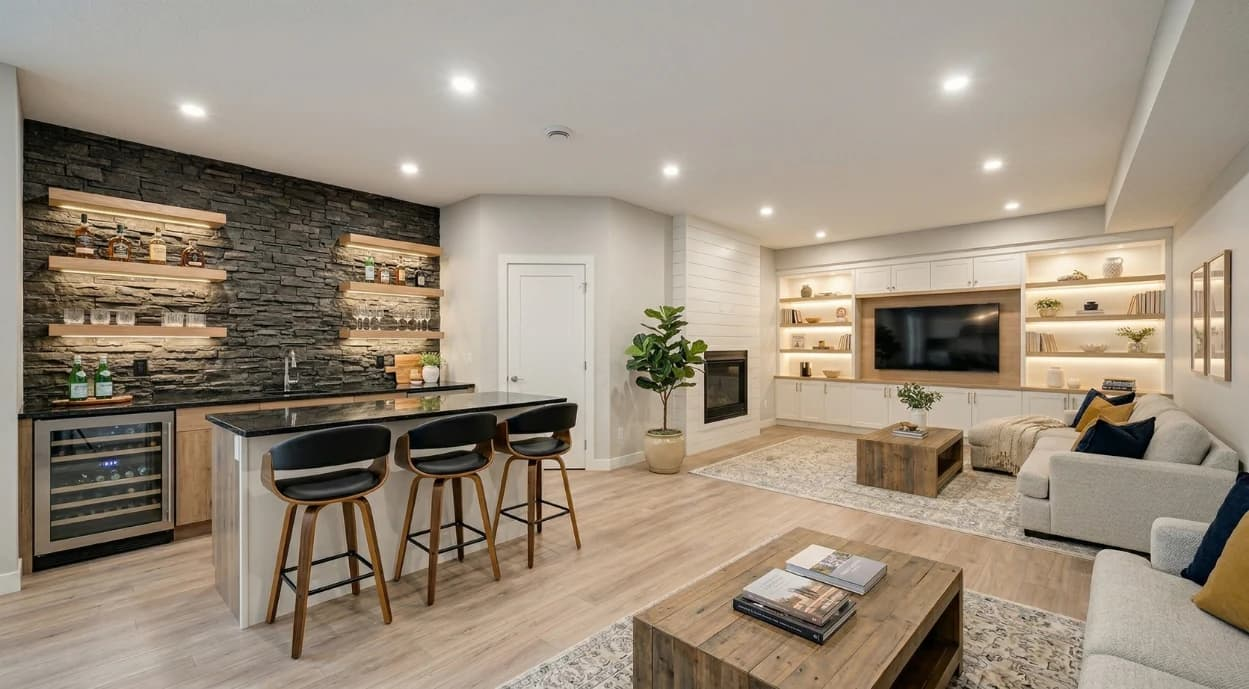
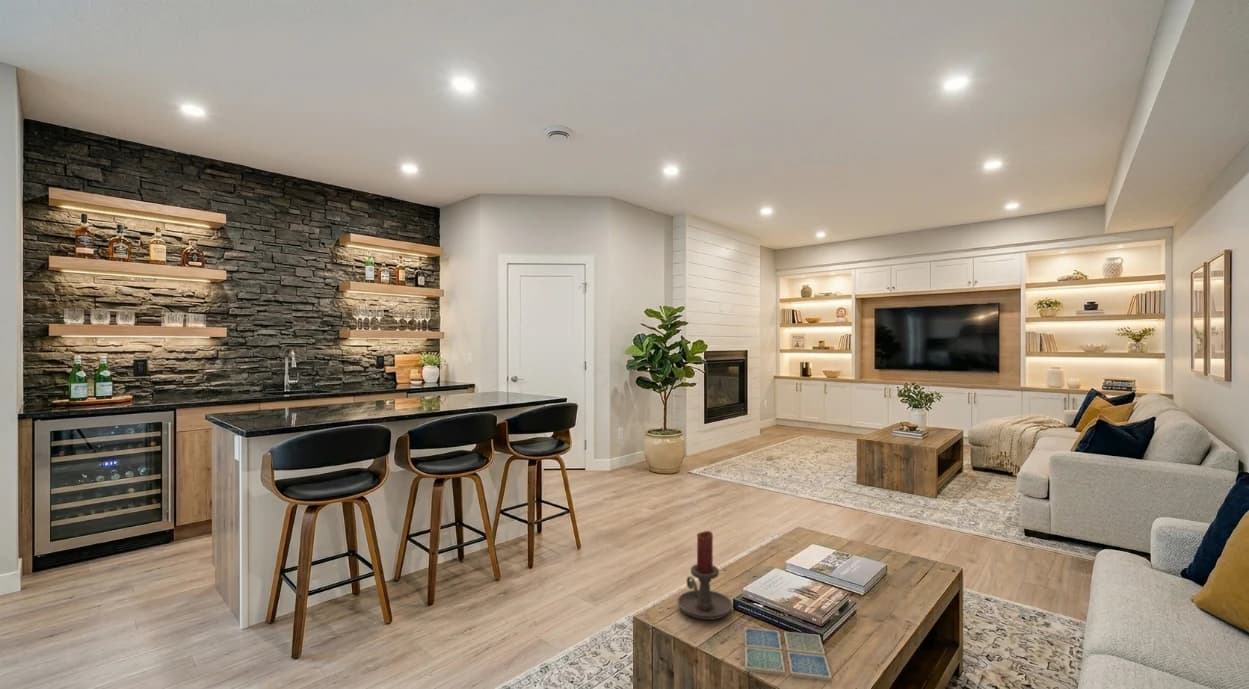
+ drink coaster [743,627,833,682]
+ candle holder [676,530,734,621]
